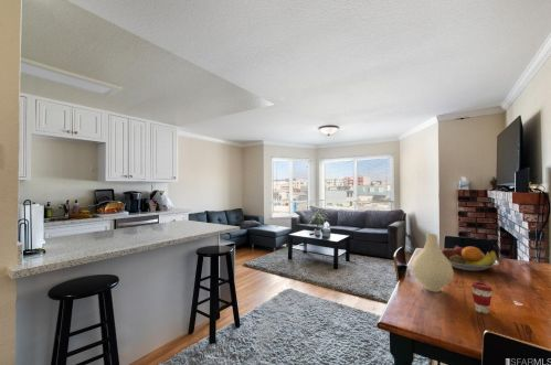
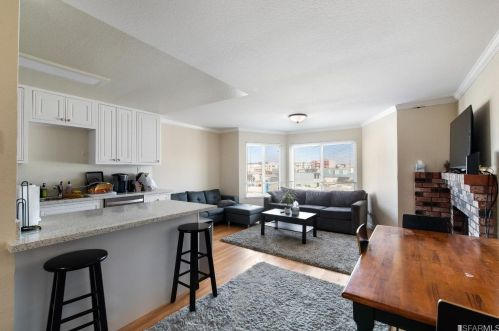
- coffee cup [470,281,494,314]
- fruit bowl [441,245,500,272]
- vase [411,233,455,293]
